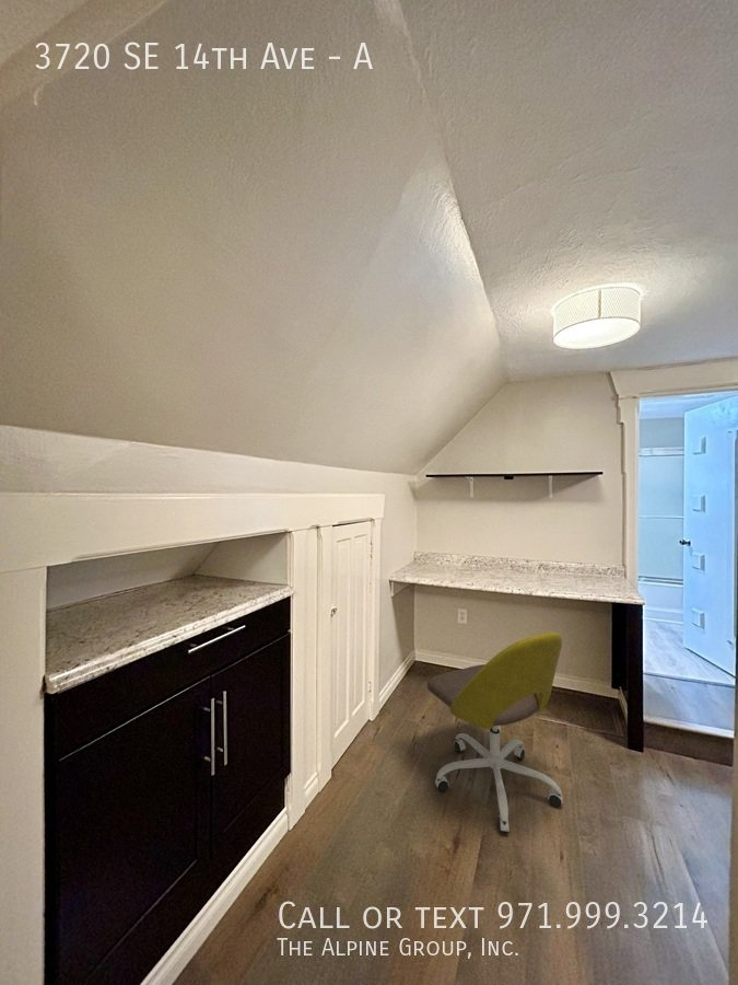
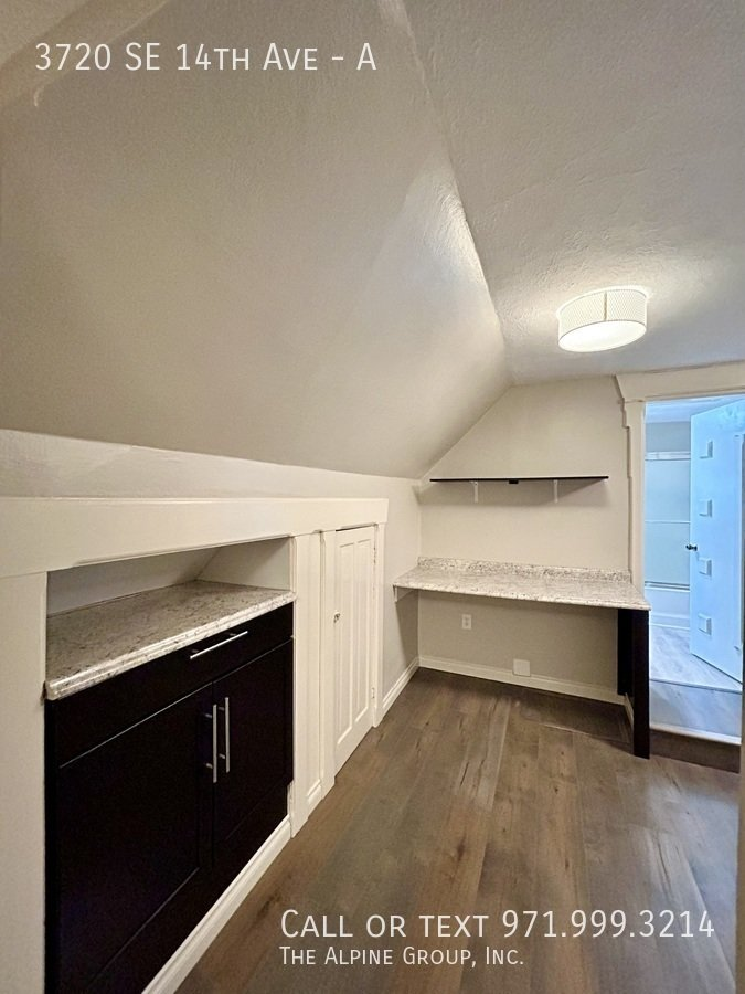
- office chair [426,631,563,834]
